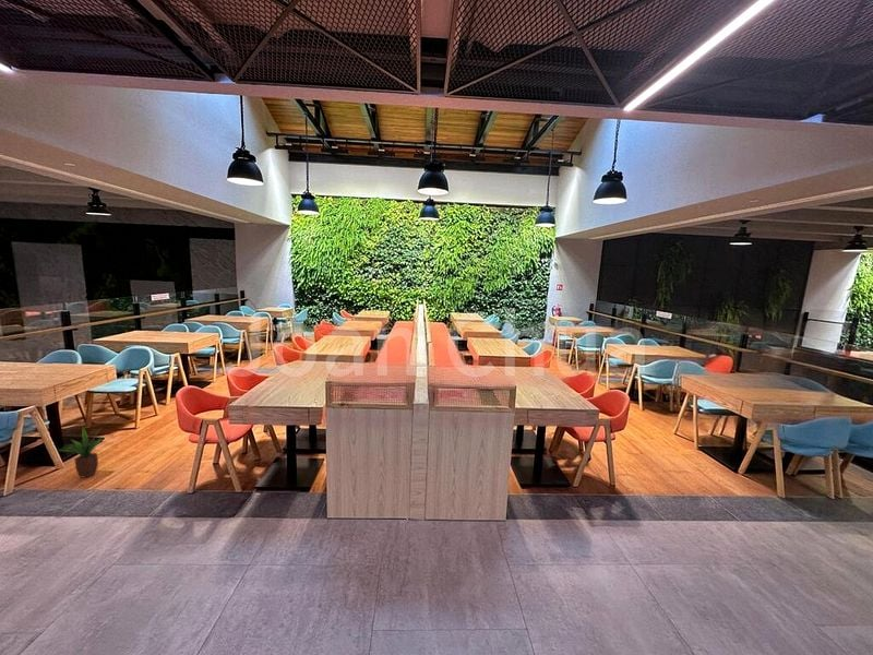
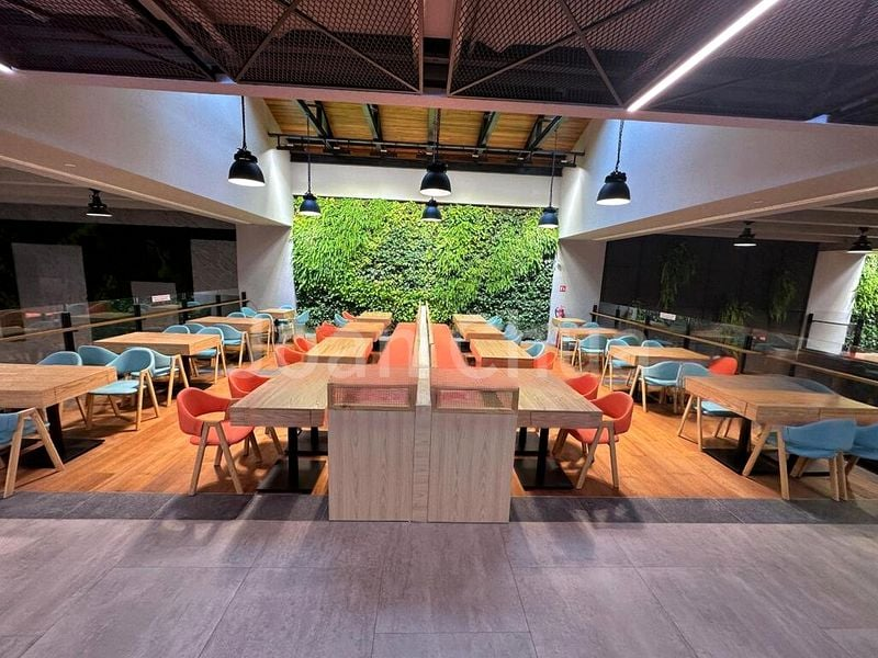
- potted plant [53,425,106,478]
